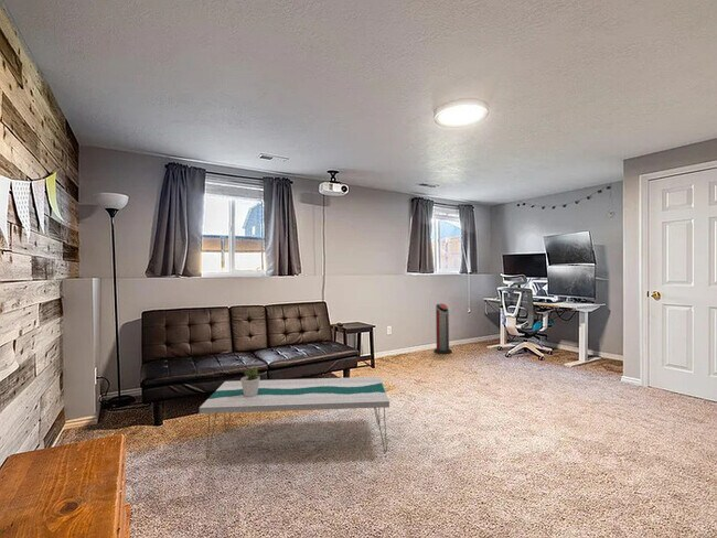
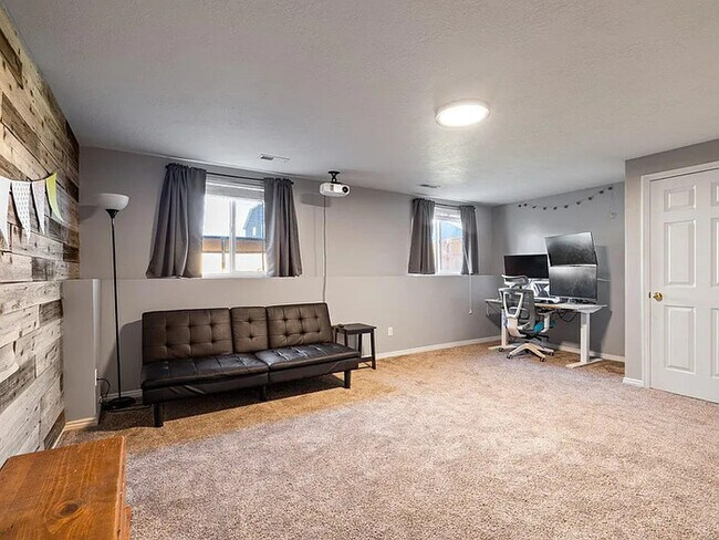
- potted plant [239,365,261,397]
- coffee table [199,376,390,460]
- air purifier [432,302,453,355]
